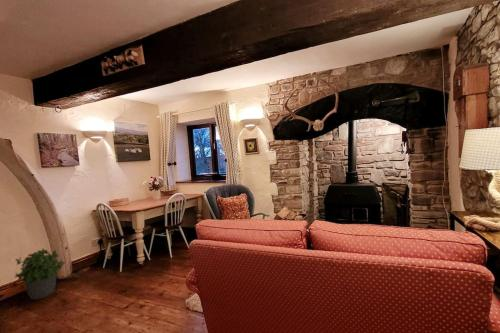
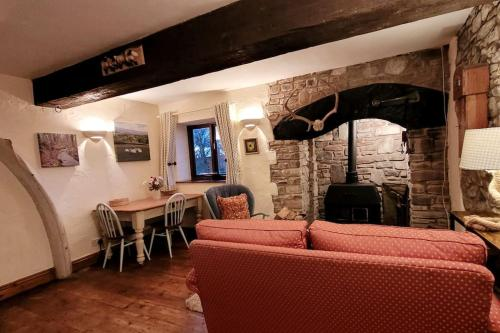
- potted plant [14,248,66,301]
